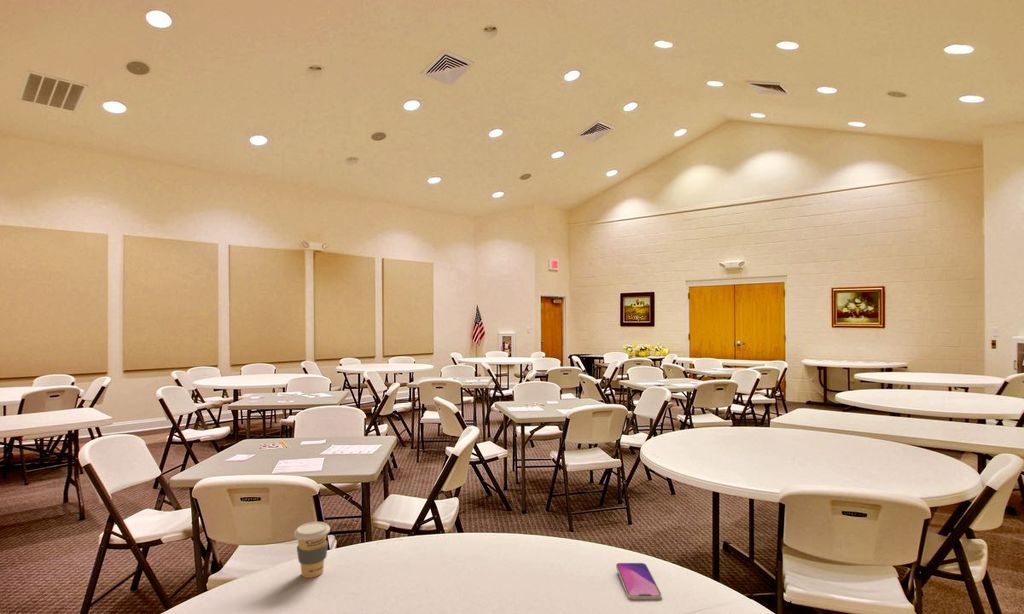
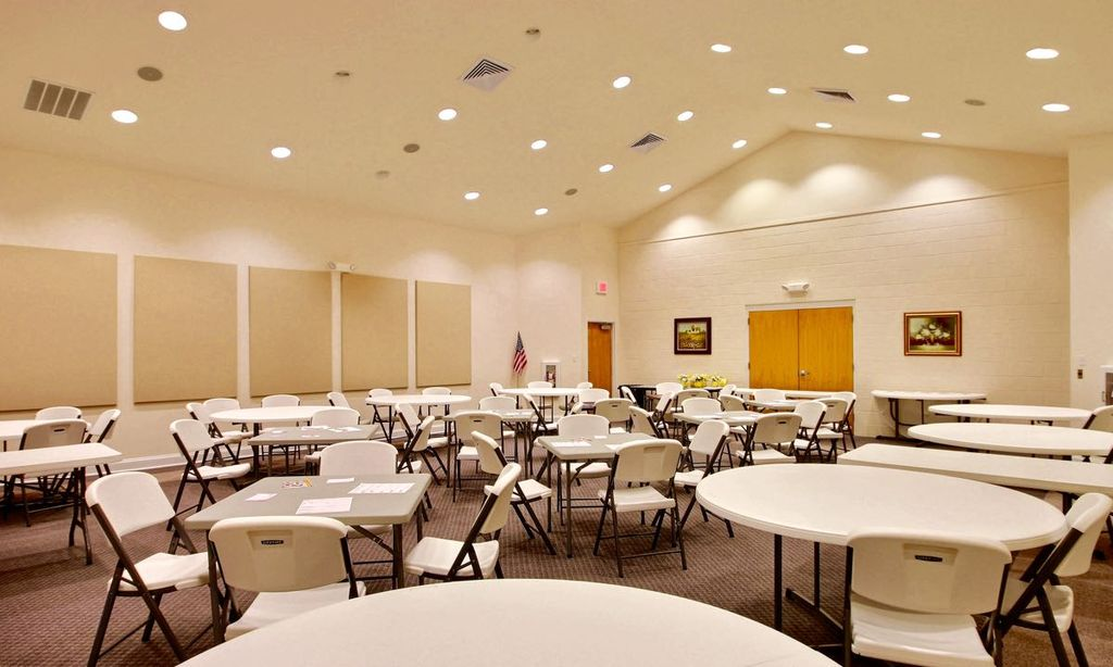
- smartphone [615,562,662,600]
- coffee cup [293,521,331,579]
